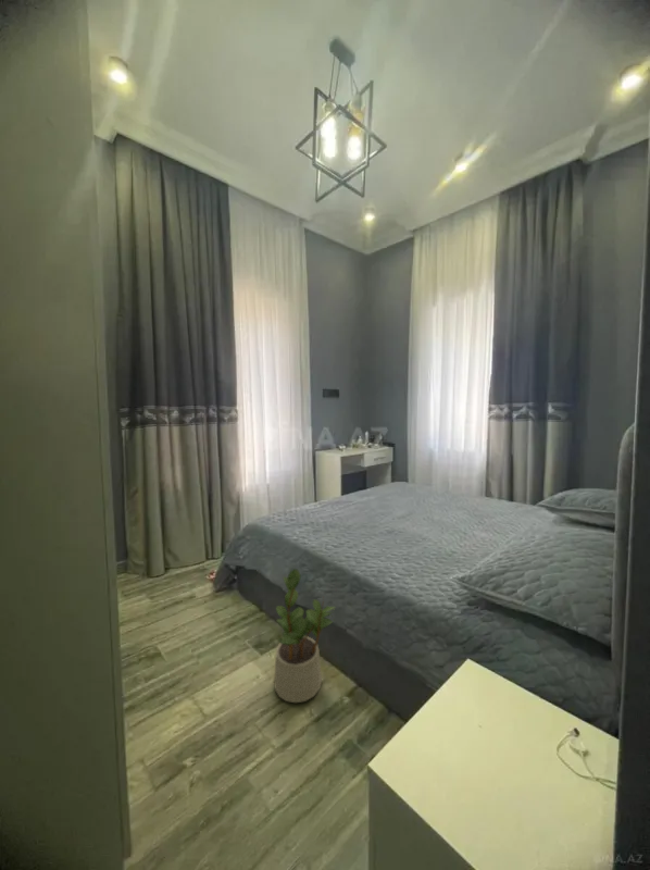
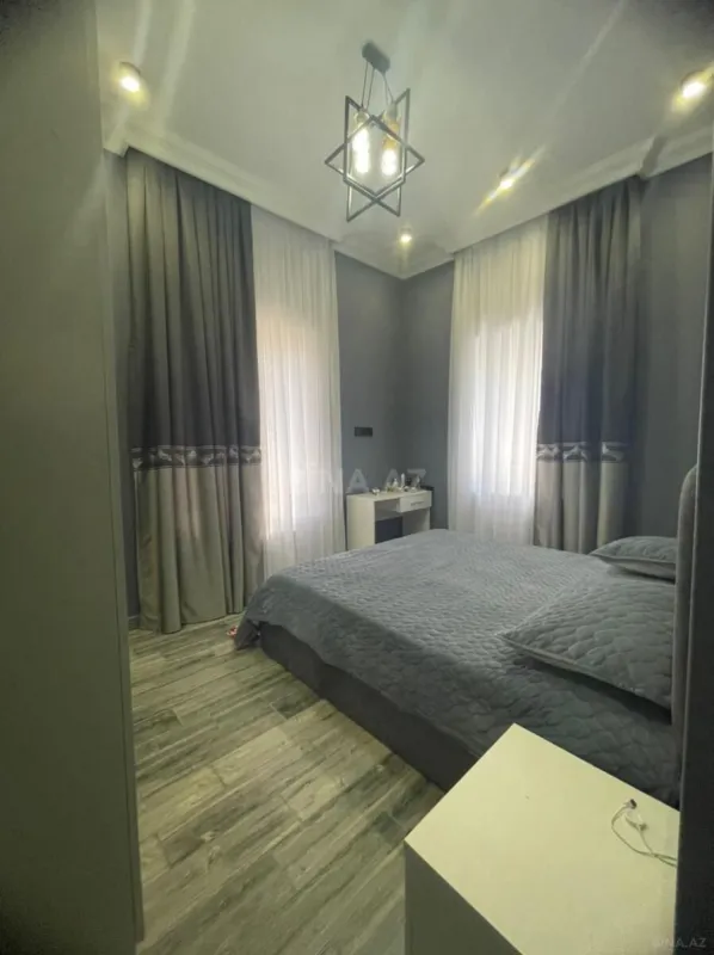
- potted plant [273,568,336,704]
